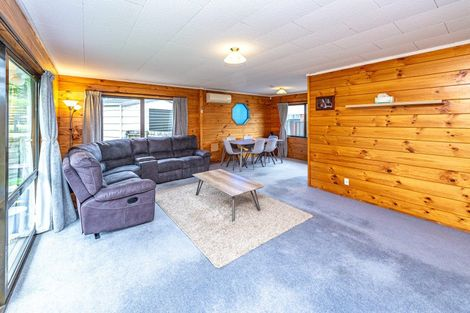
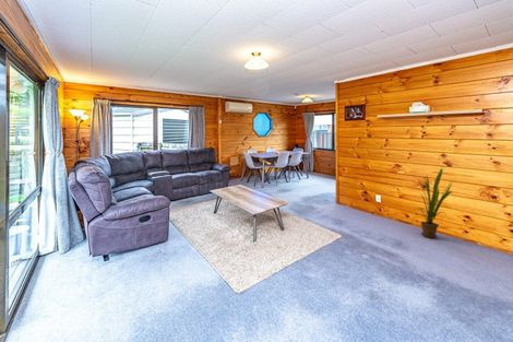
+ house plant [413,167,458,238]
